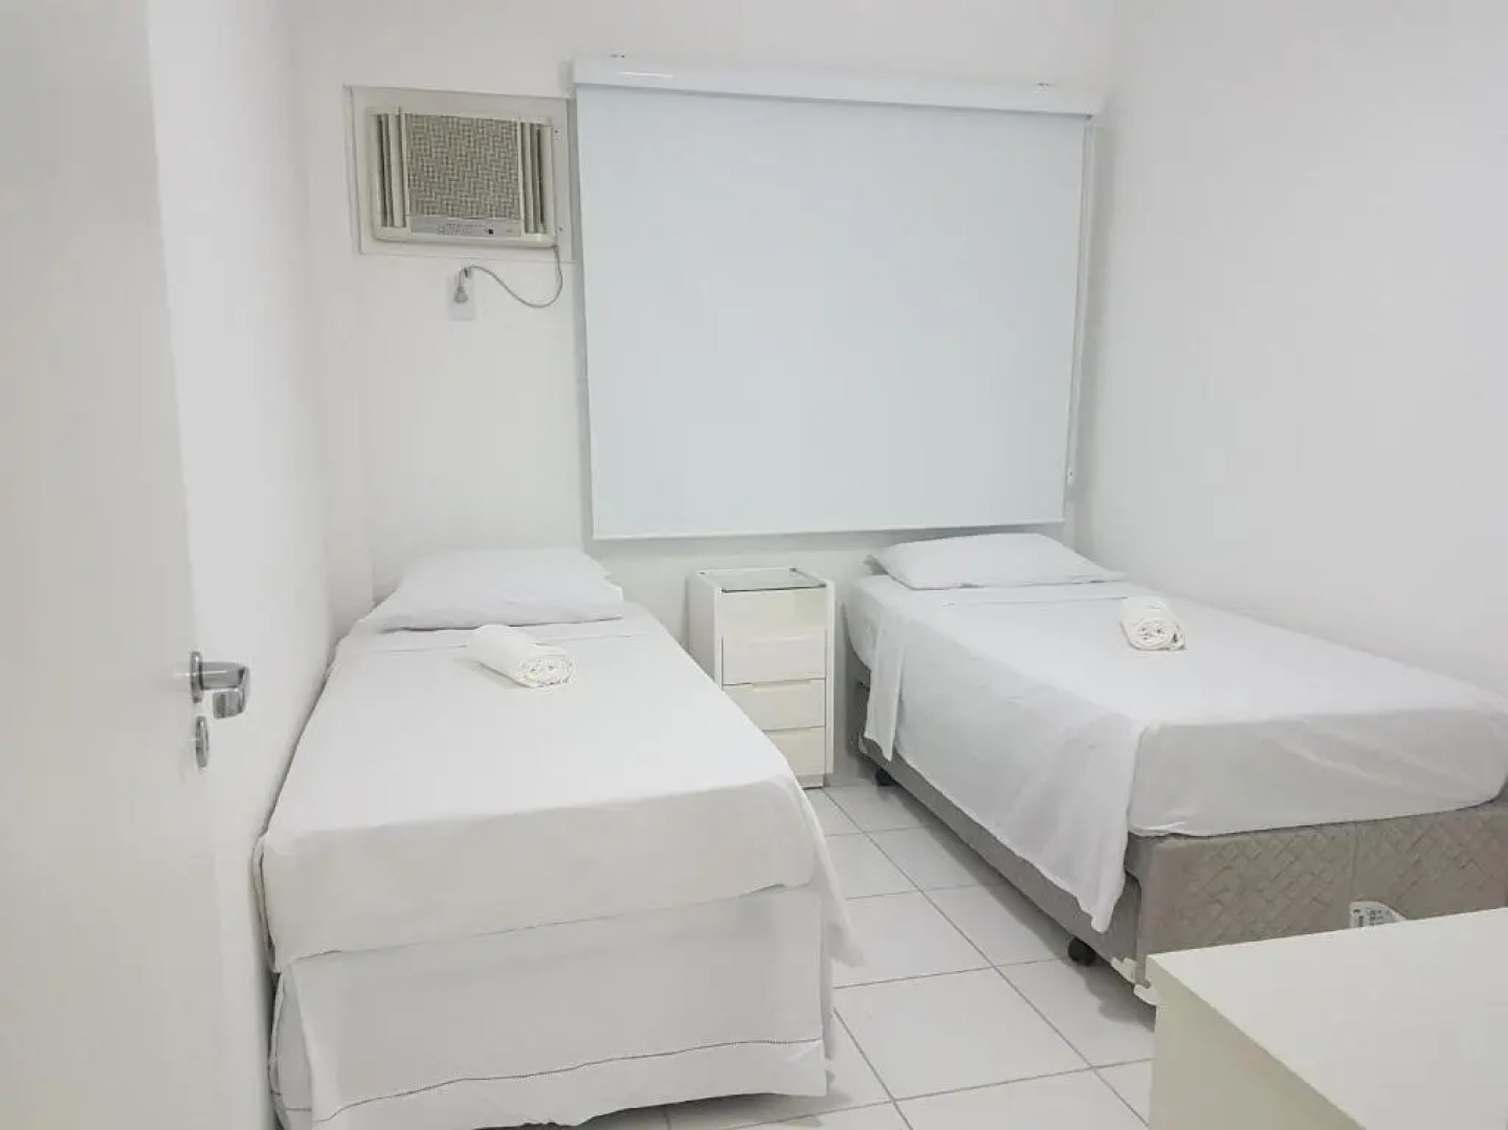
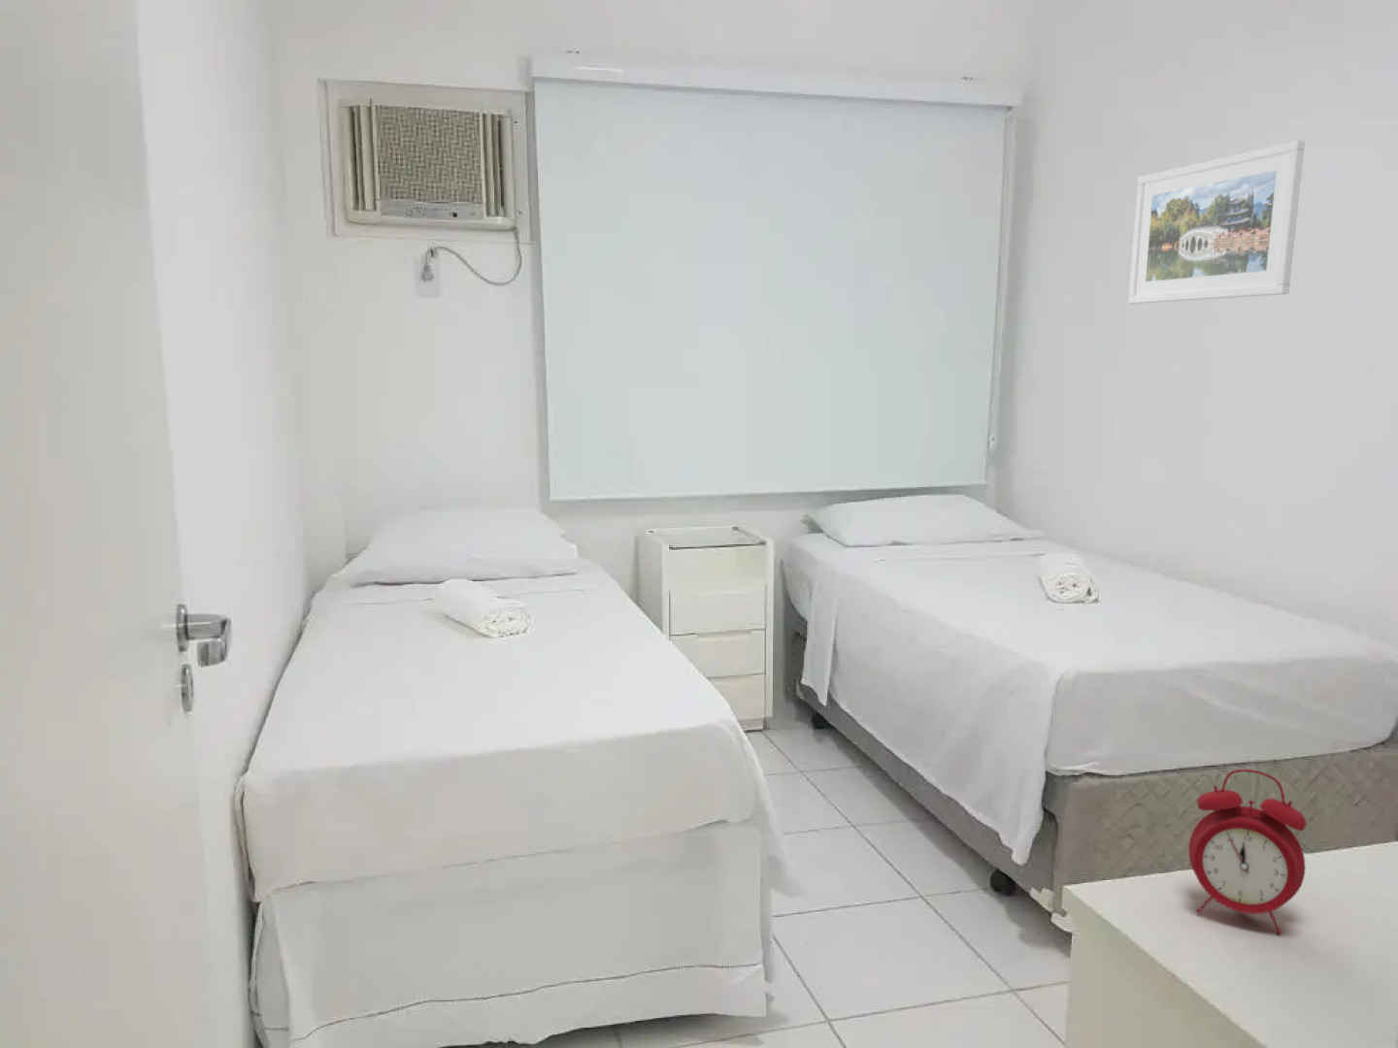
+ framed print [1127,139,1306,305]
+ alarm clock [1188,768,1308,935]
